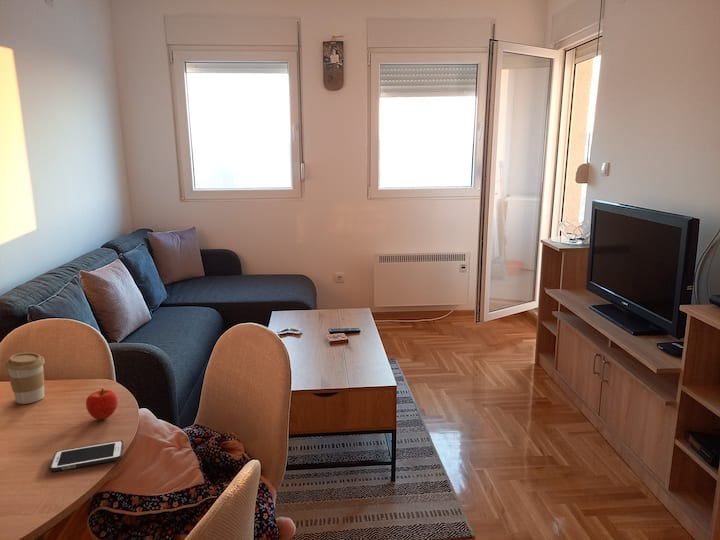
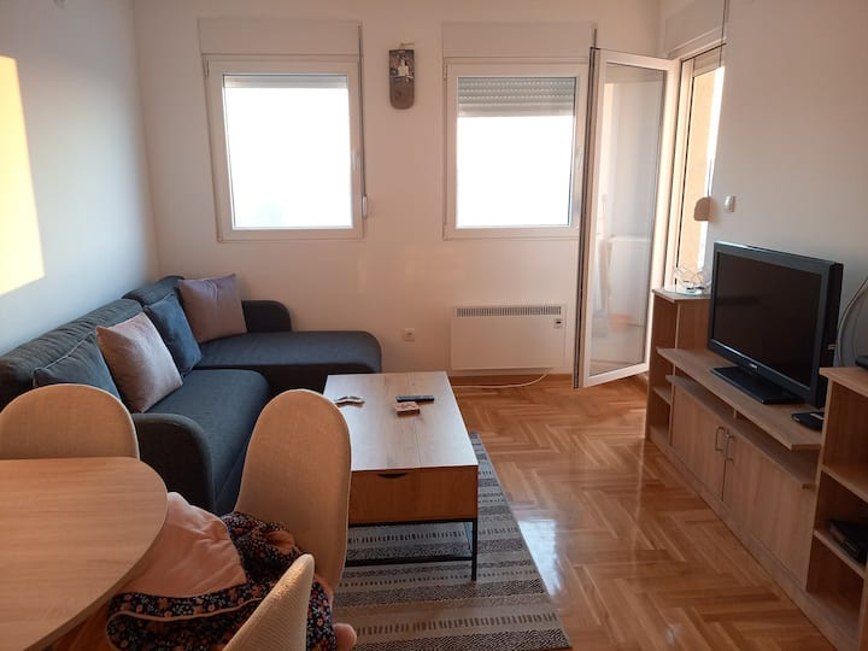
- fruit [85,388,118,420]
- cell phone [49,440,124,472]
- coffee cup [5,352,46,405]
